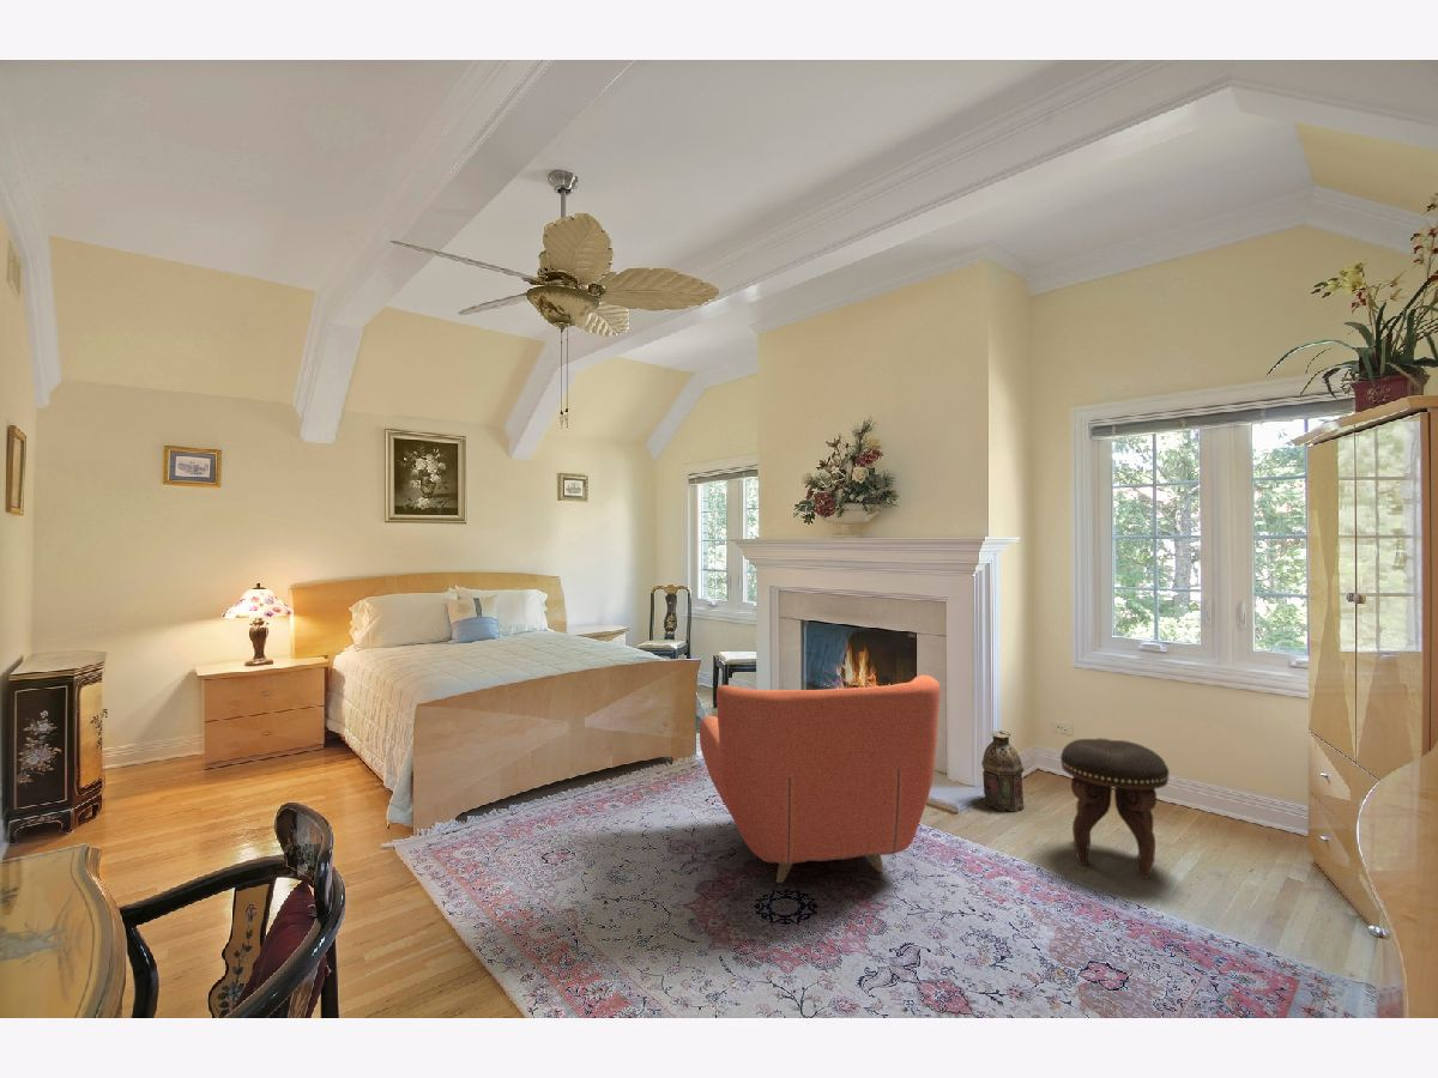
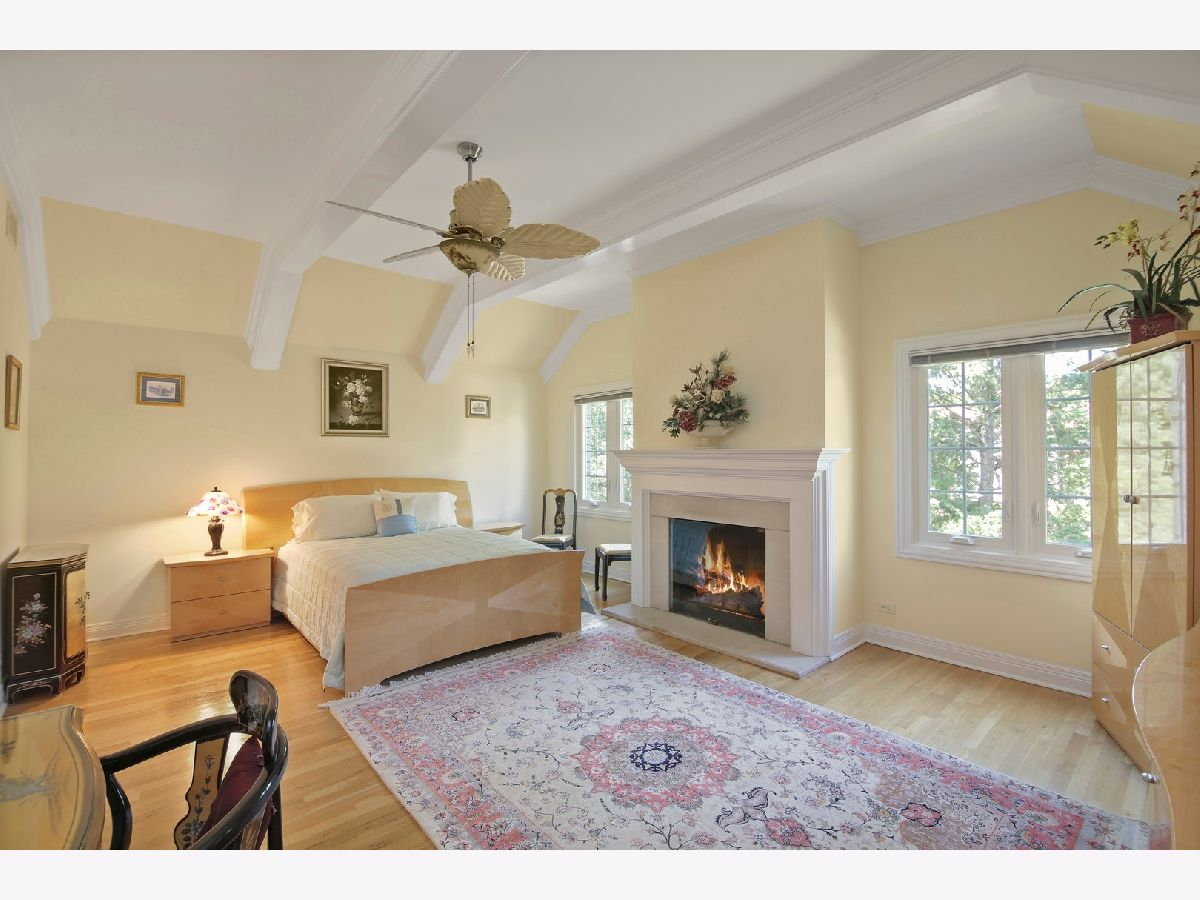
- footstool [1059,738,1170,880]
- armchair [699,674,942,884]
- lantern [980,729,1025,813]
